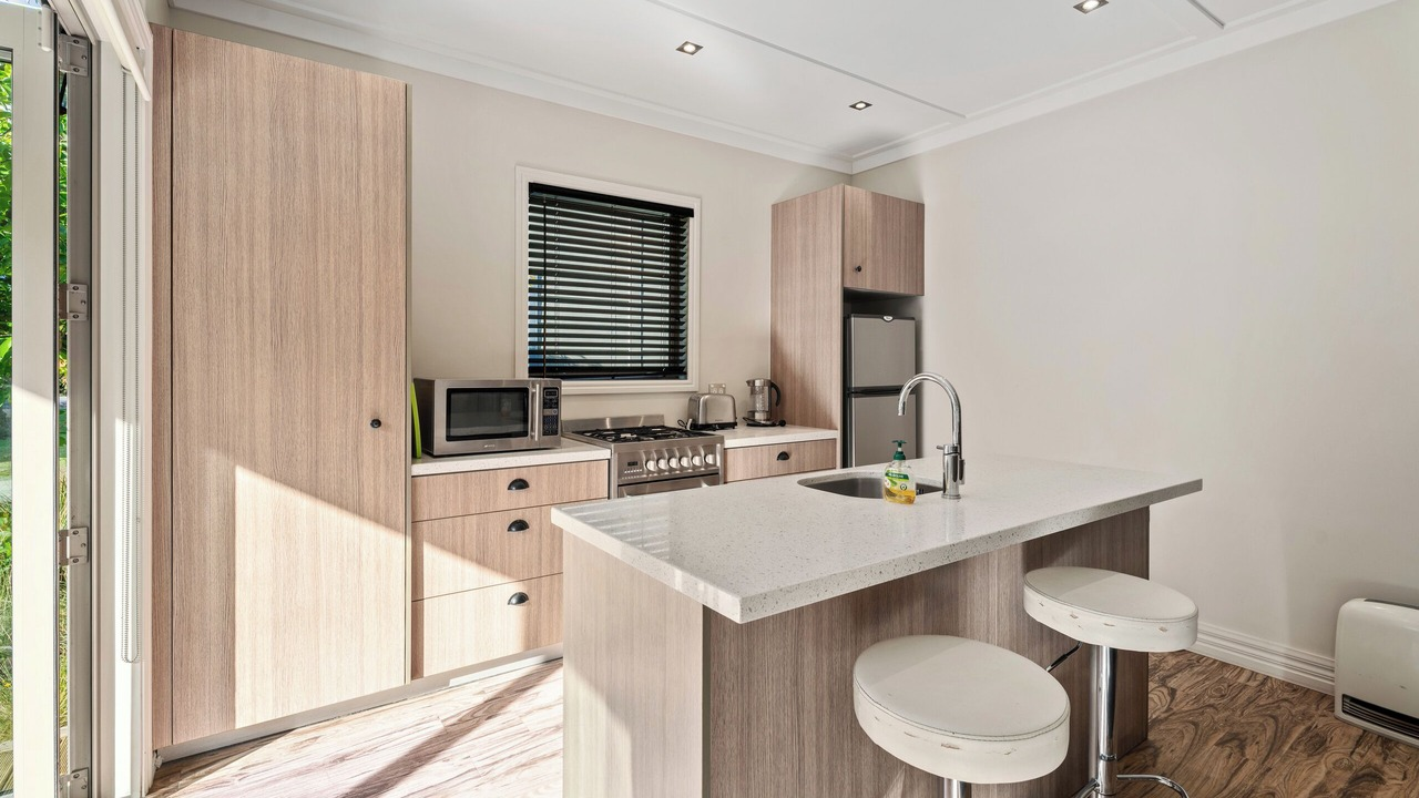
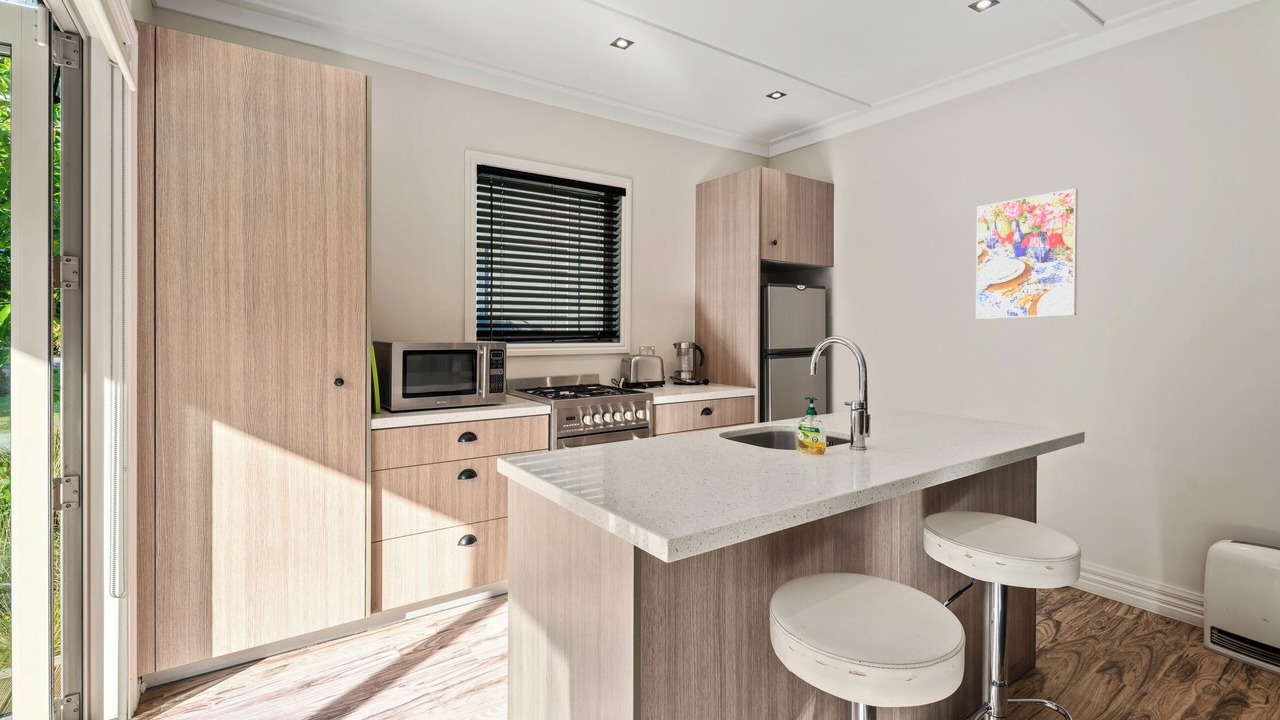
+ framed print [975,187,1079,320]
